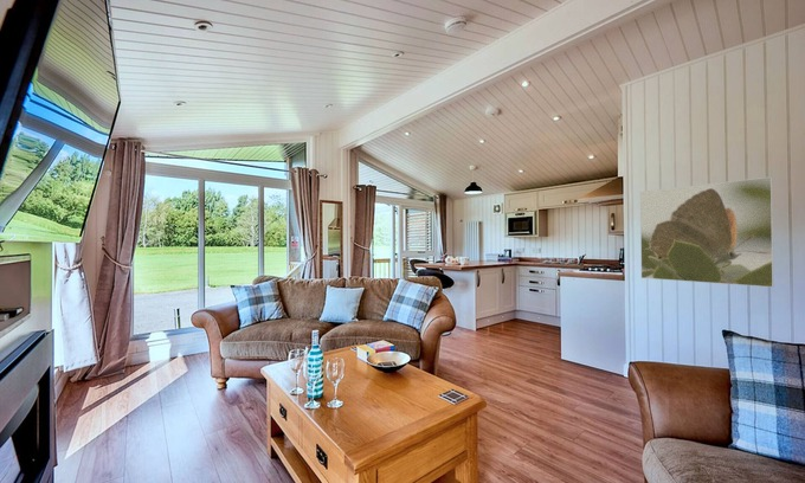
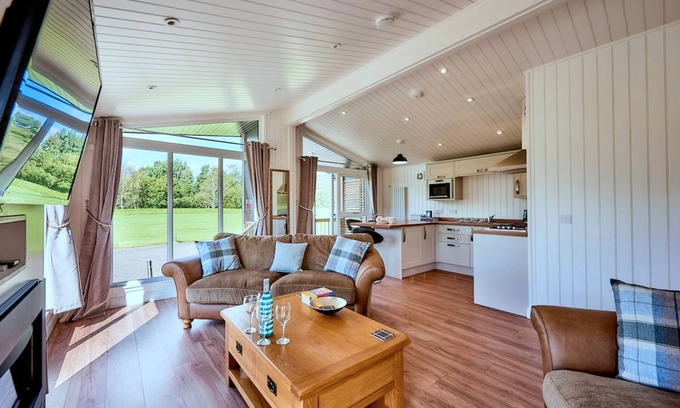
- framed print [639,176,774,289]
